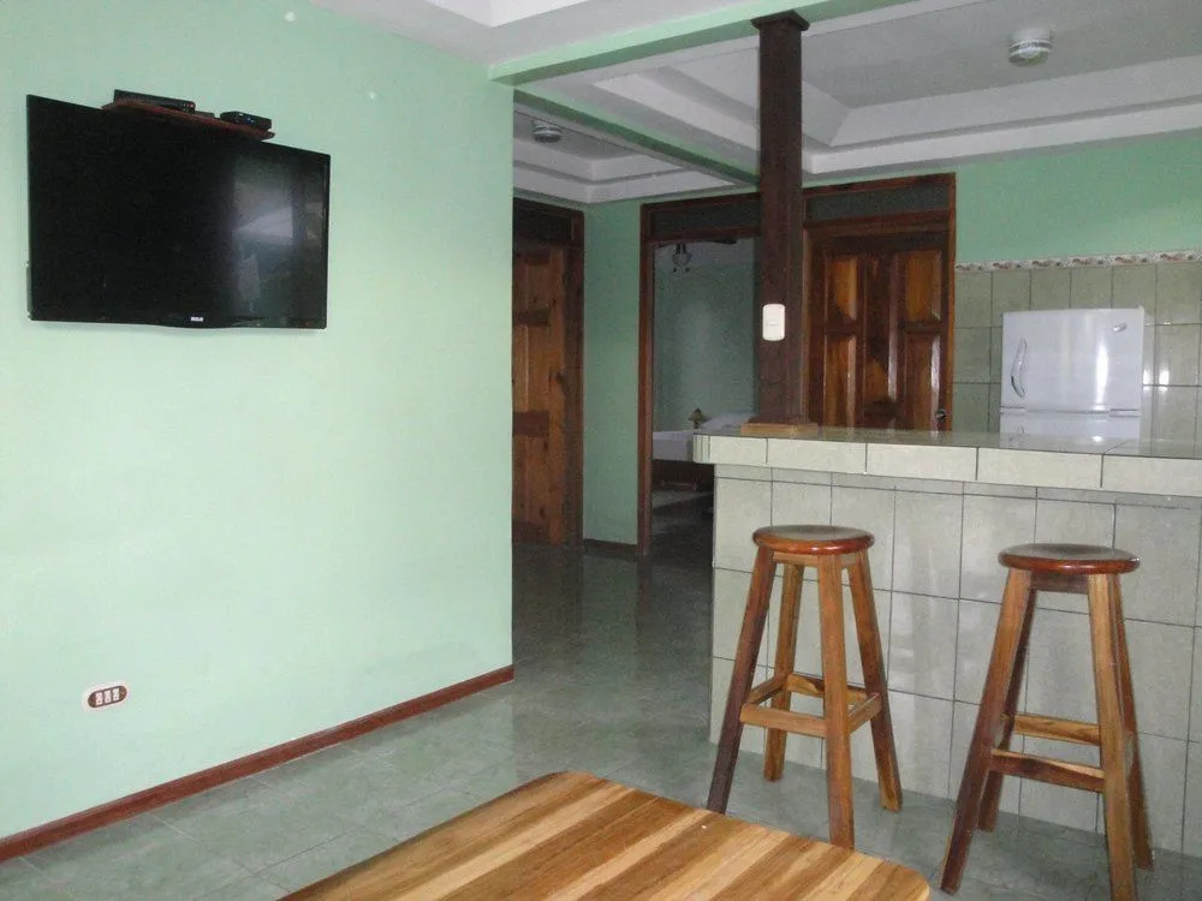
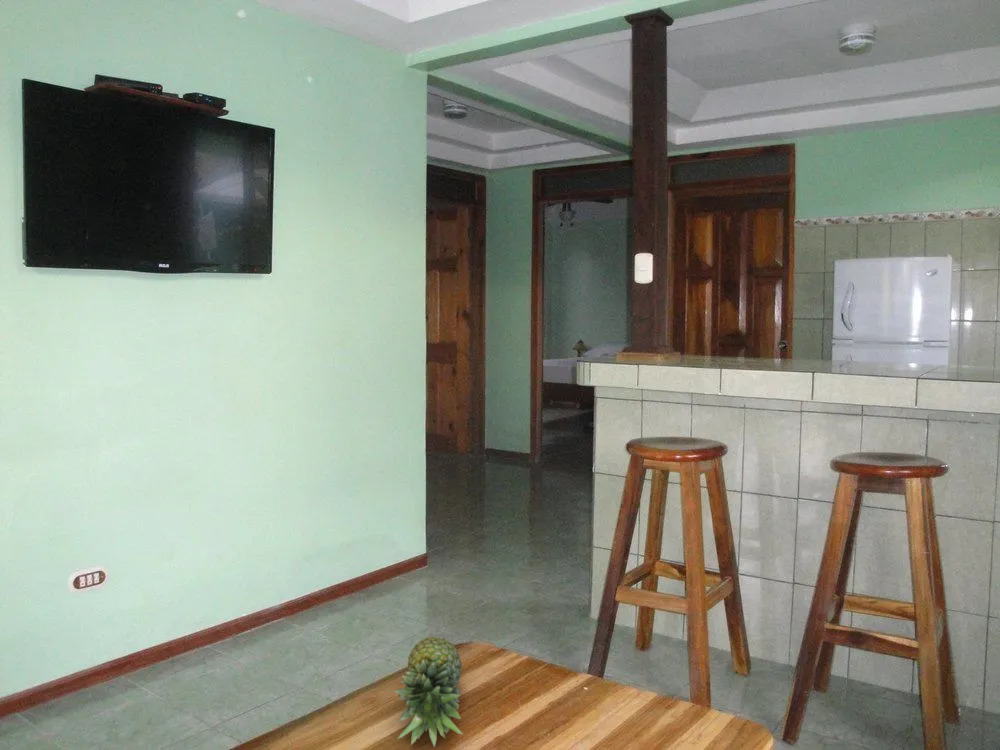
+ fruit [393,635,464,748]
